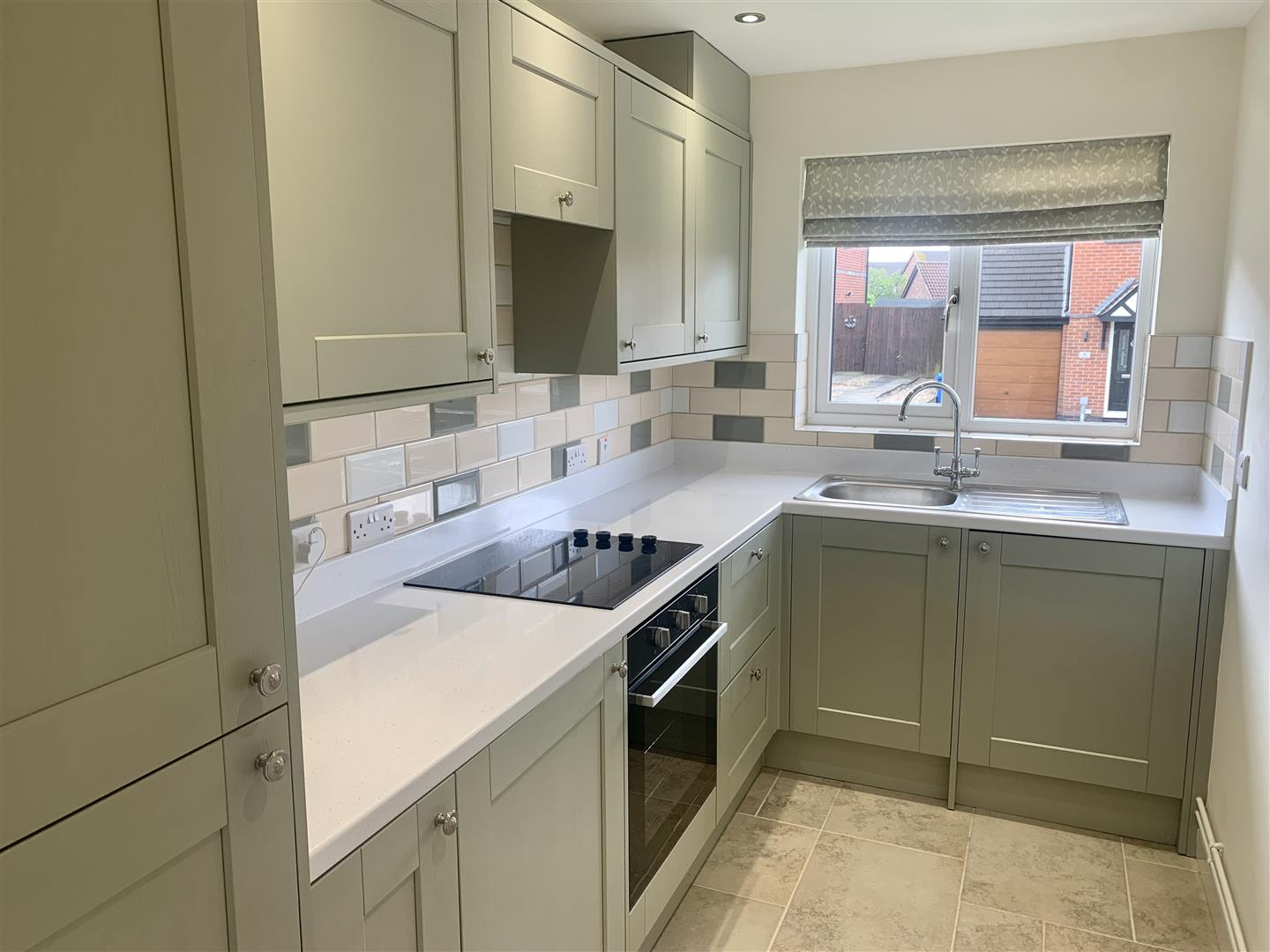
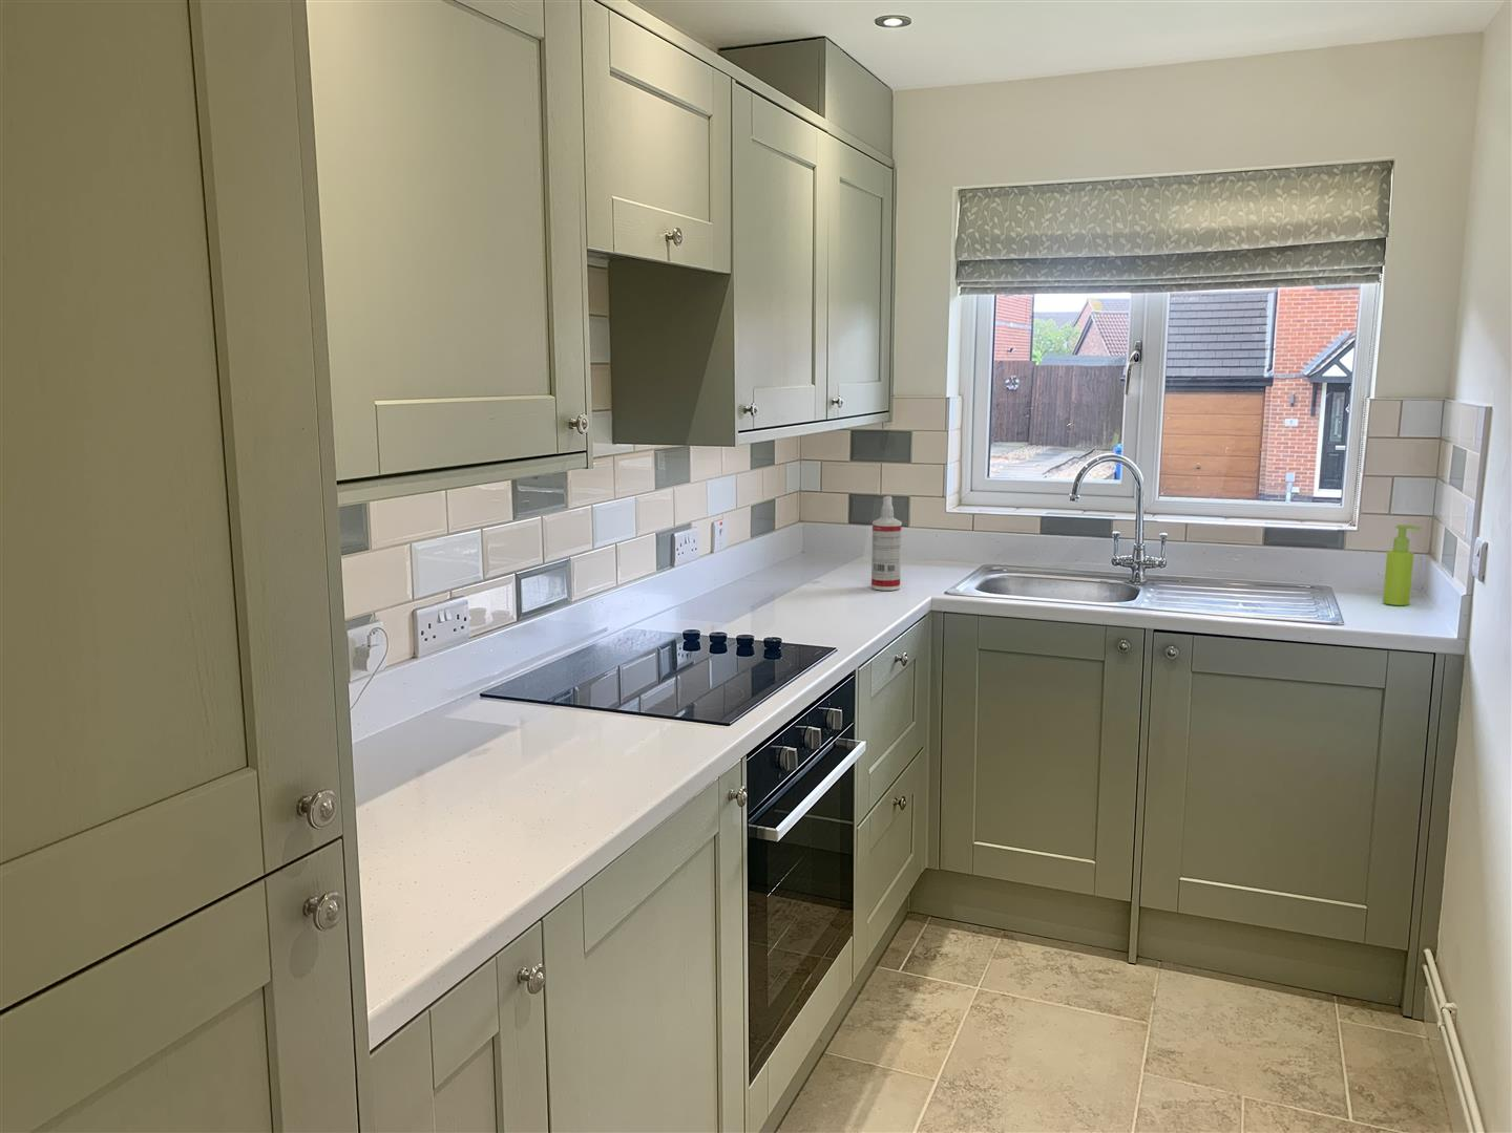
+ soap dispenser [1382,525,1422,606]
+ spray bottle [870,495,902,591]
